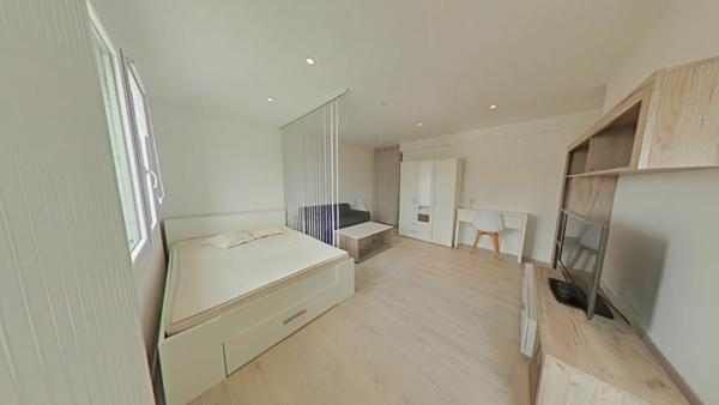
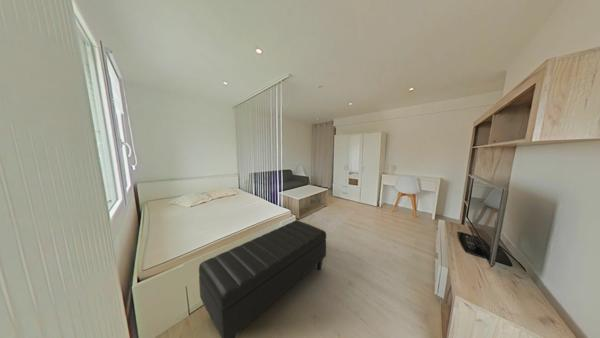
+ ottoman [198,219,327,338]
